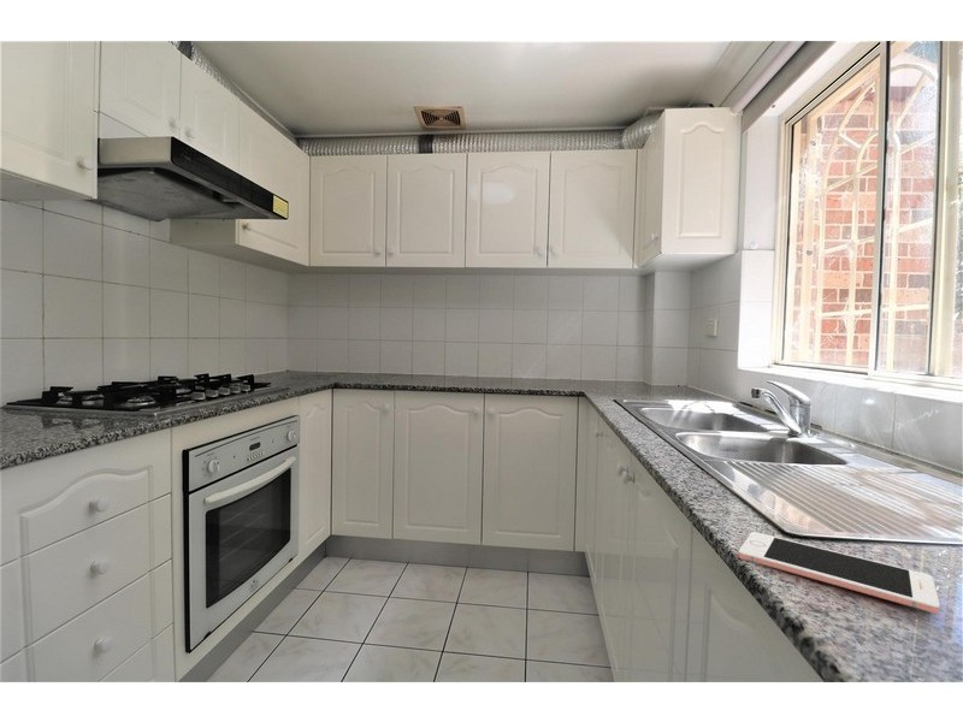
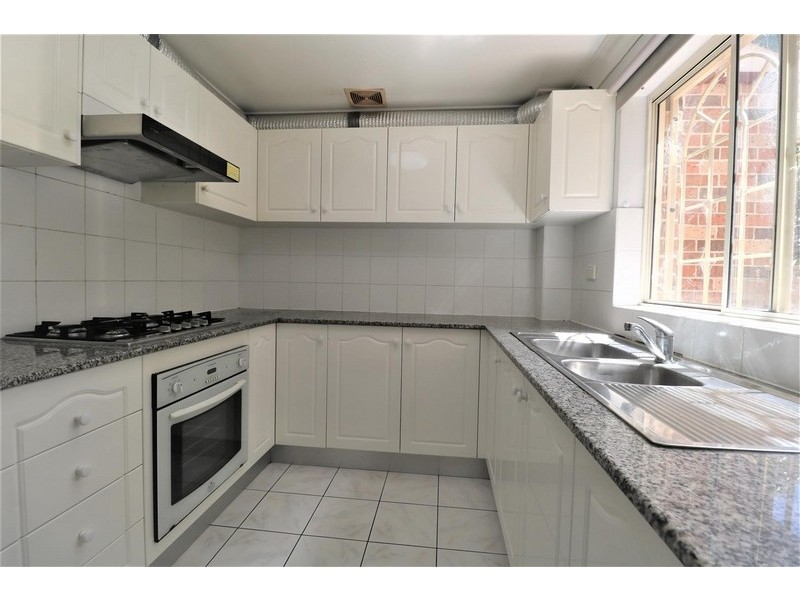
- cell phone [738,531,941,615]
